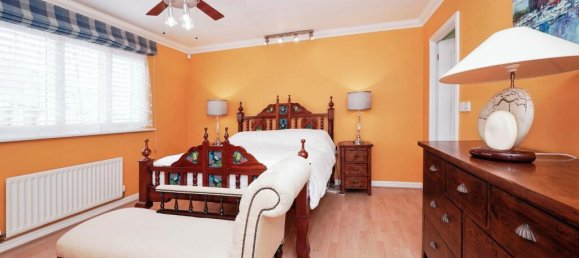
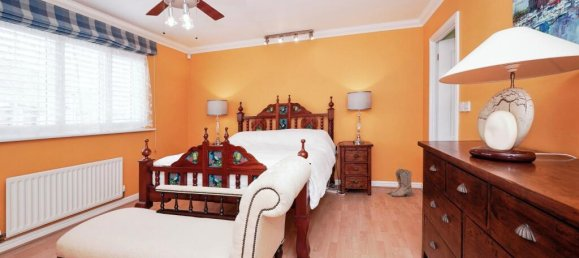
+ boots [387,167,413,197]
